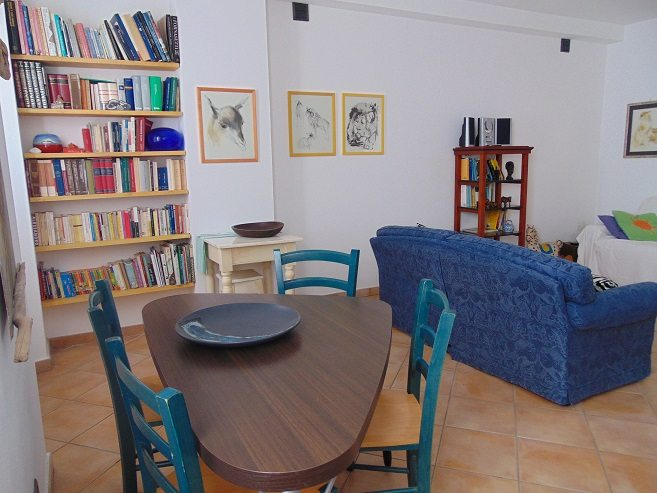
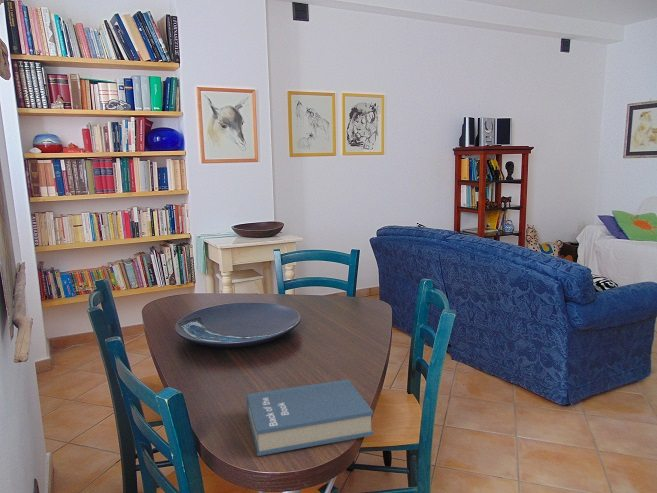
+ book [246,378,374,457]
